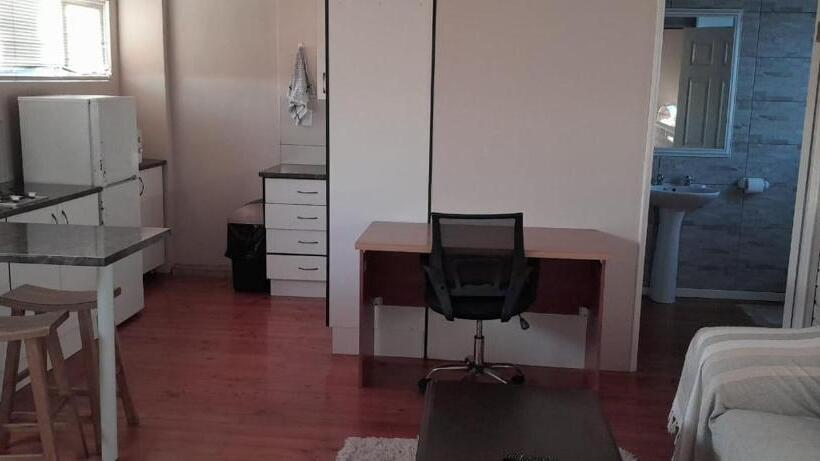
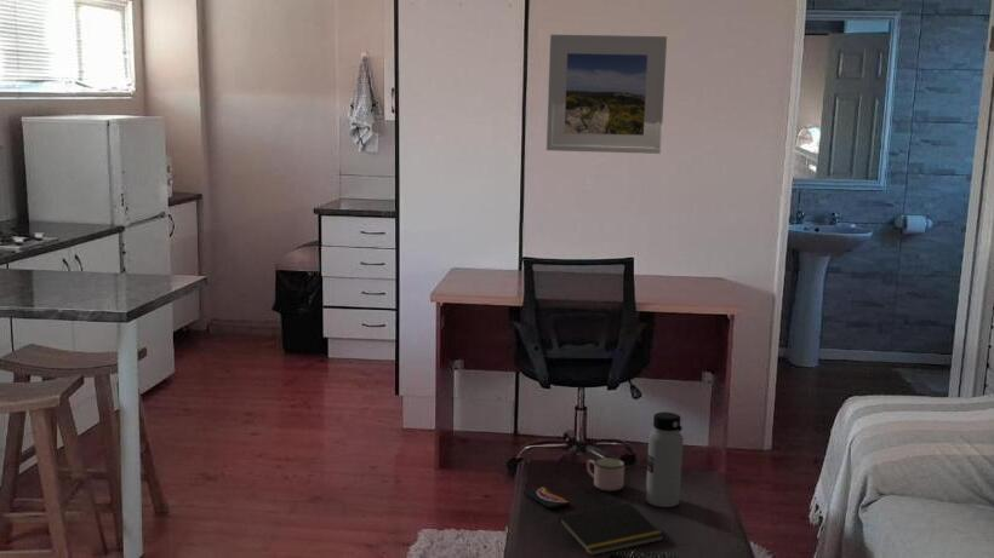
+ water bottle [645,410,685,508]
+ smartphone [522,485,571,510]
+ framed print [545,34,668,155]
+ mug [585,456,625,491]
+ notepad [555,501,665,557]
